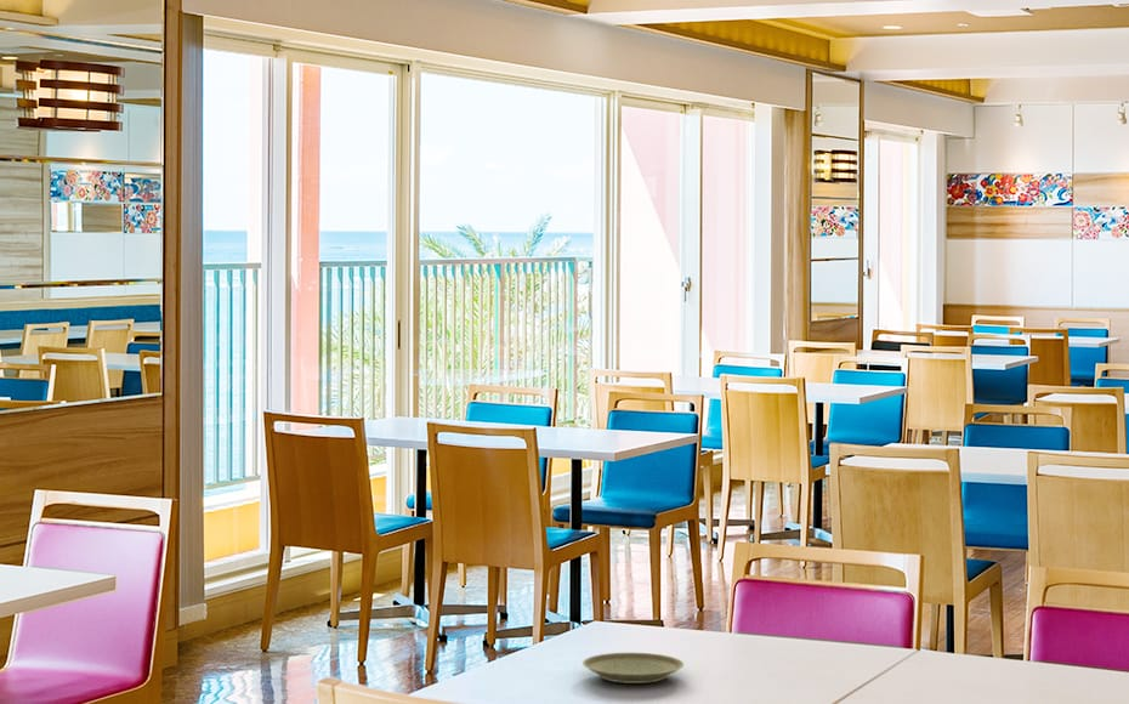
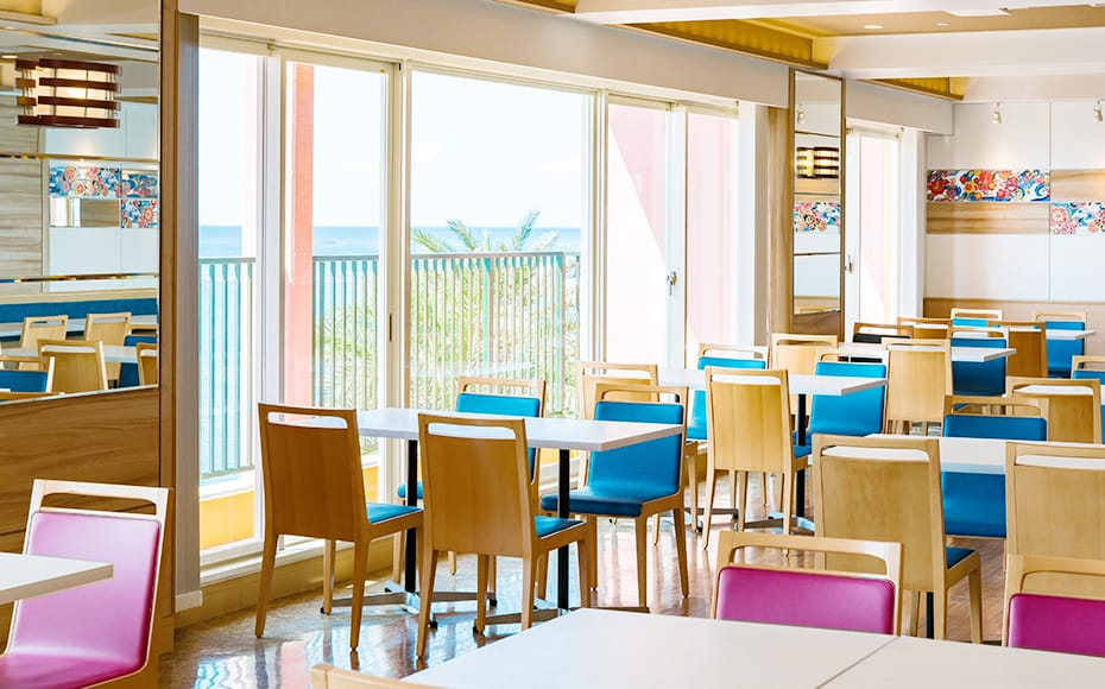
- plate [581,652,685,685]
